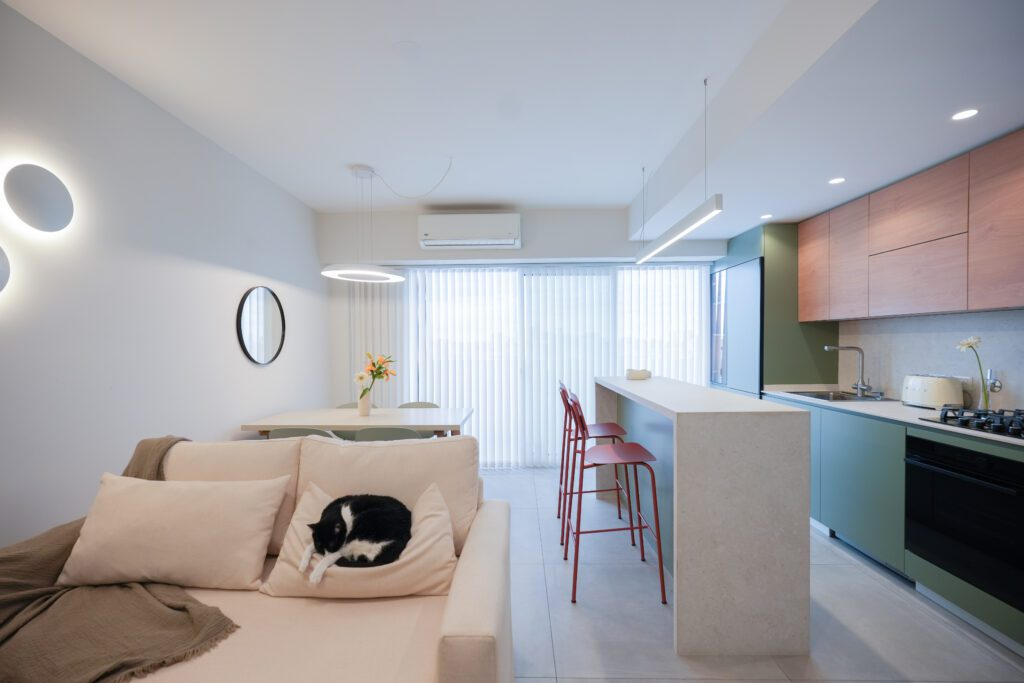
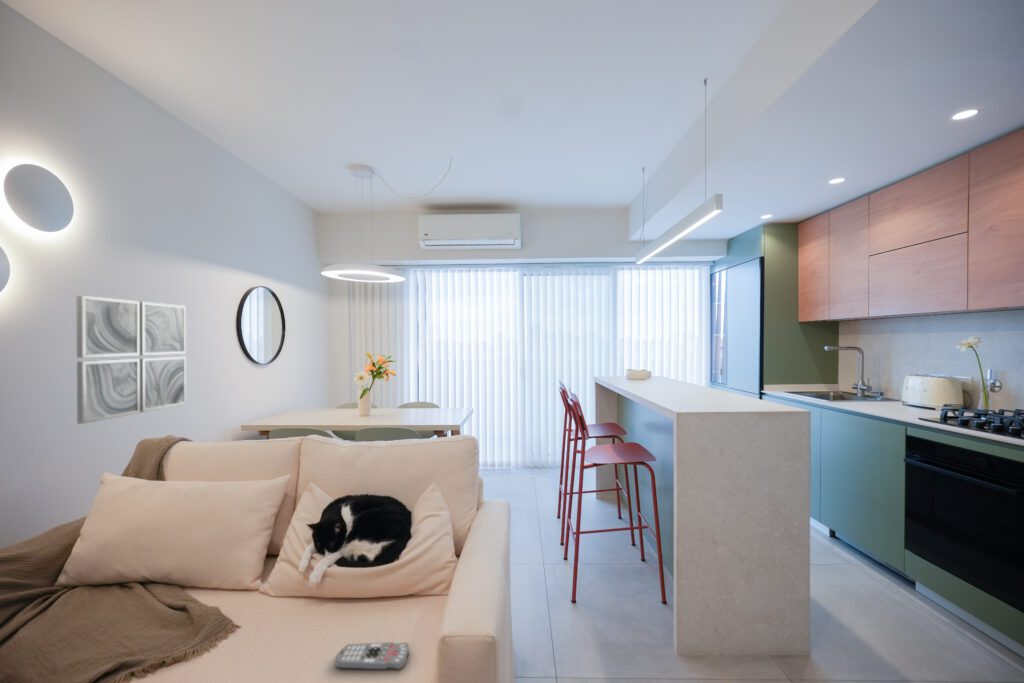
+ remote control [334,641,410,671]
+ wall art [75,295,187,425]
